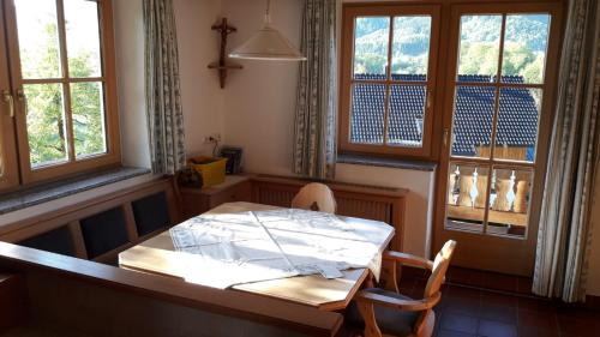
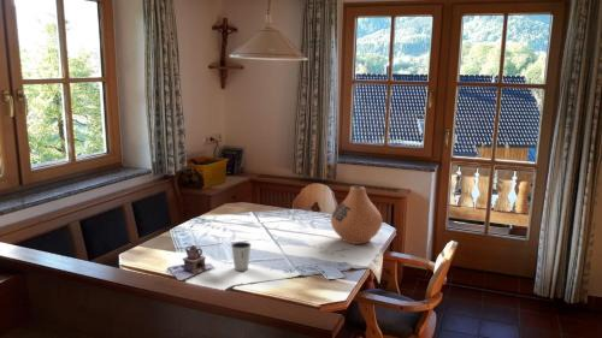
+ teapot [167,244,216,281]
+ vase [330,185,384,245]
+ dixie cup [230,241,253,272]
